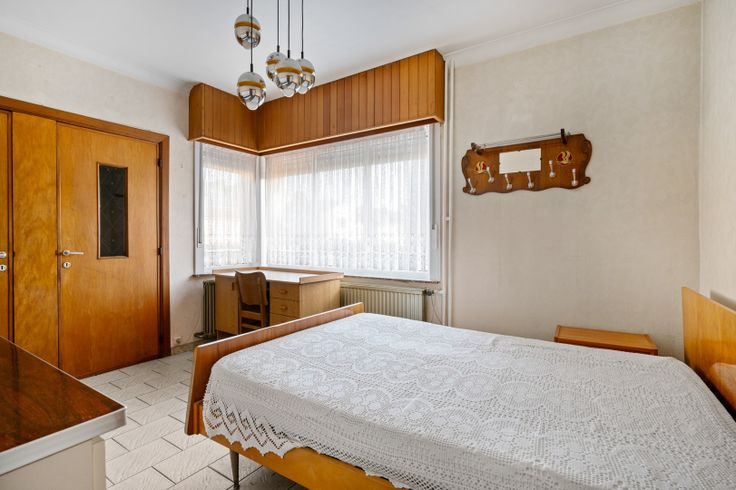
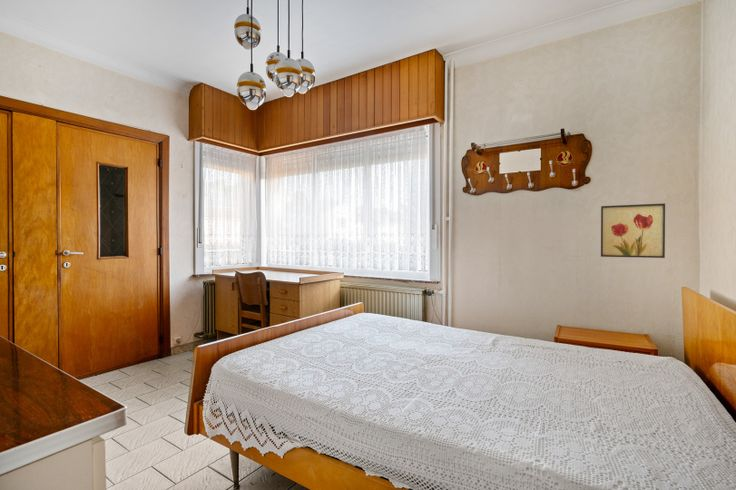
+ wall art [600,202,666,259]
